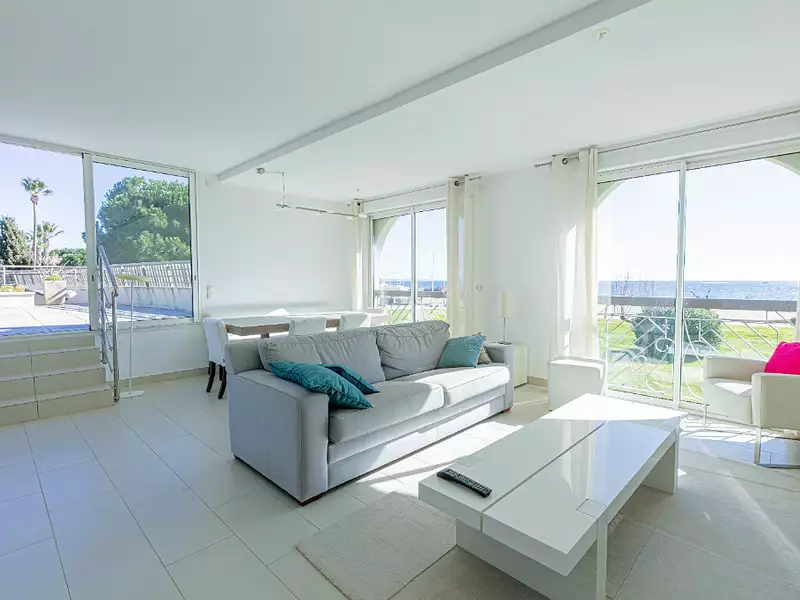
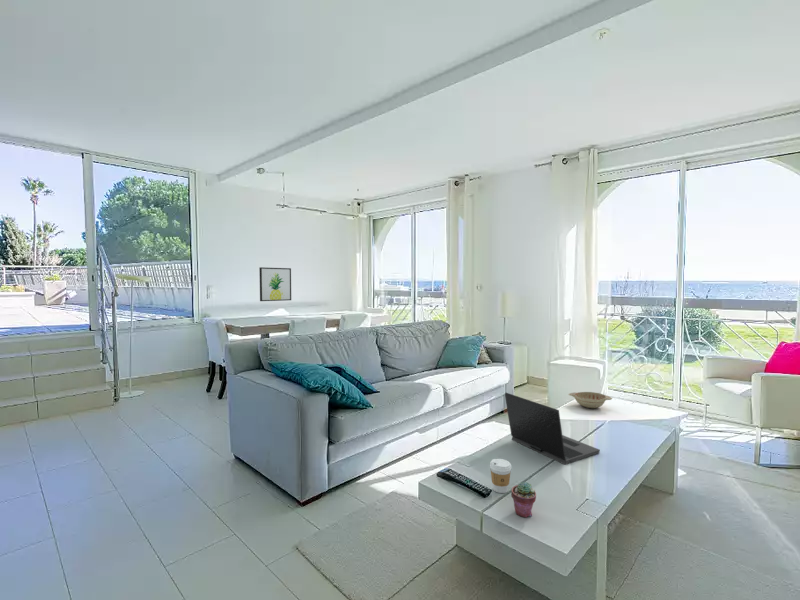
+ potted succulent [510,481,537,519]
+ wall art [259,266,292,302]
+ coffee cup [489,458,512,494]
+ decorative bowl [567,391,613,409]
+ laptop [504,392,601,465]
